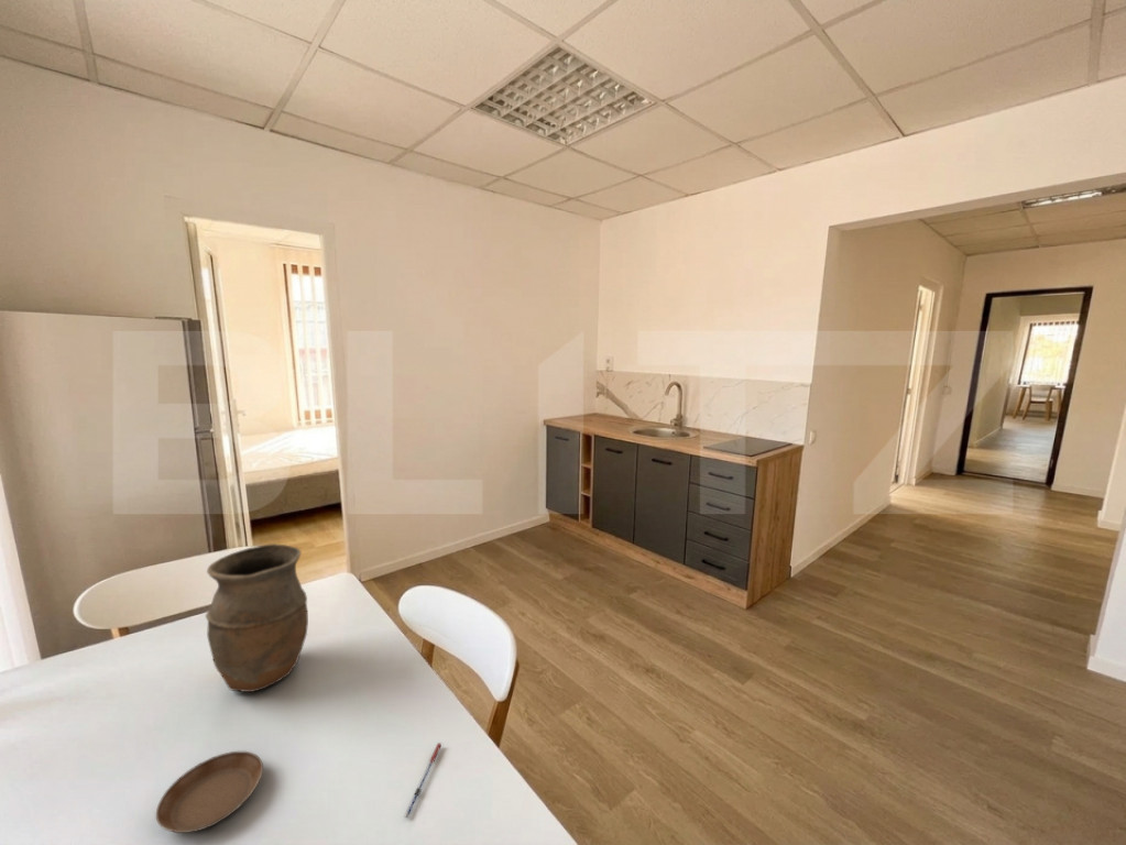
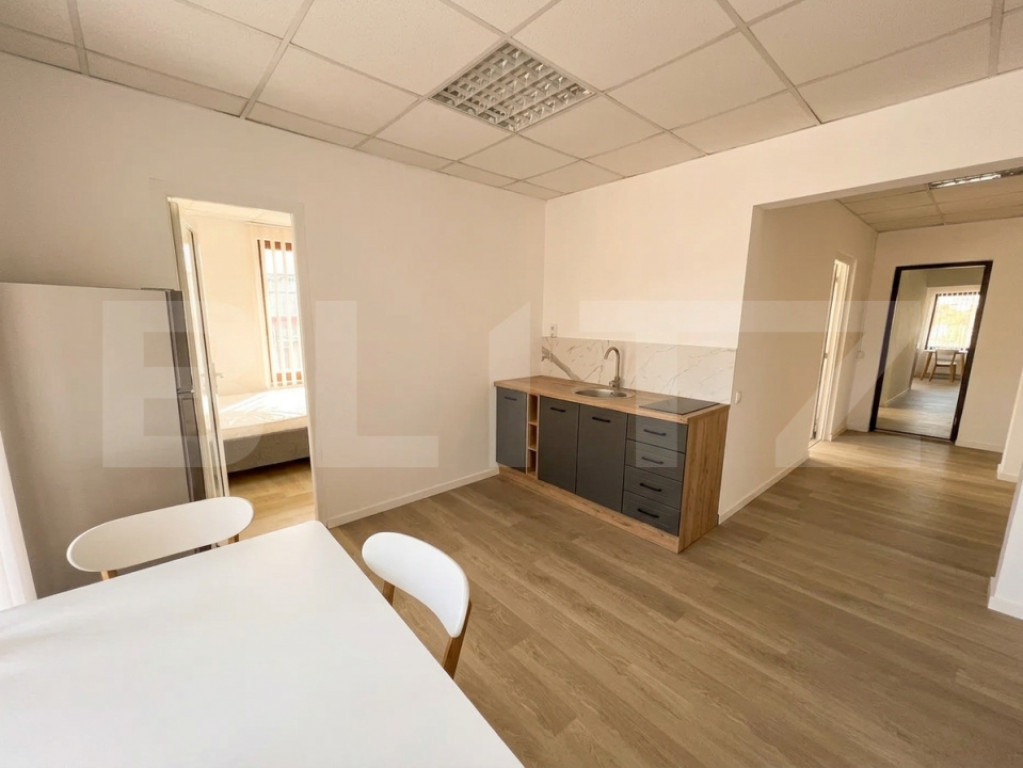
- vase [205,542,309,693]
- saucer [155,750,264,834]
- pen [403,742,442,820]
